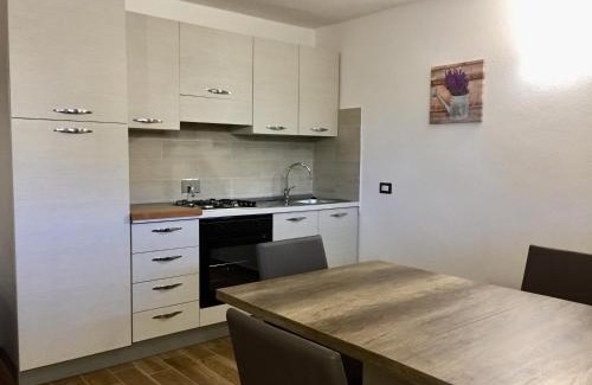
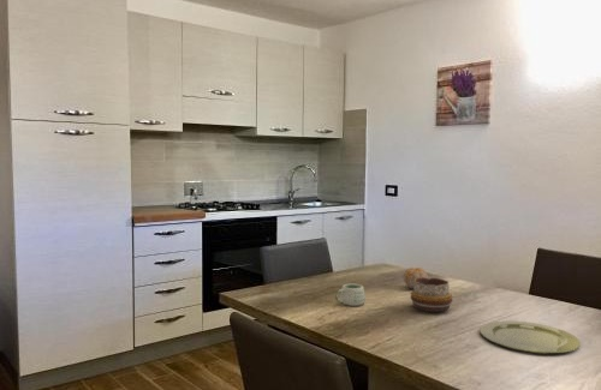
+ decorative bowl [409,277,453,313]
+ fruit [403,266,429,289]
+ mug [334,283,367,307]
+ plate [478,320,582,354]
